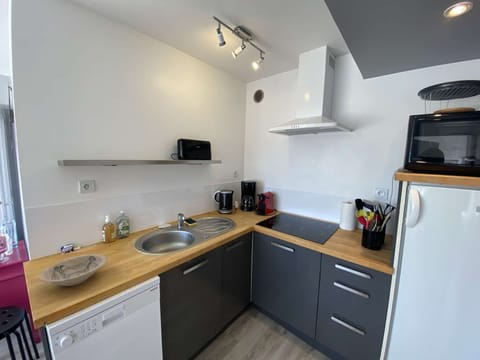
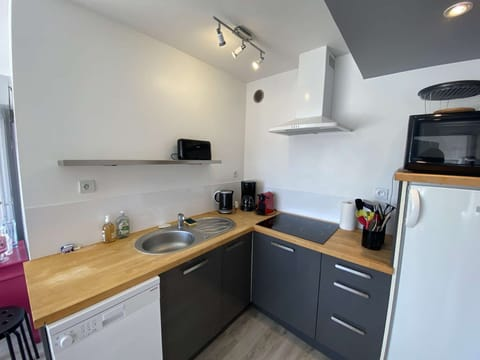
- bowl [38,253,108,287]
